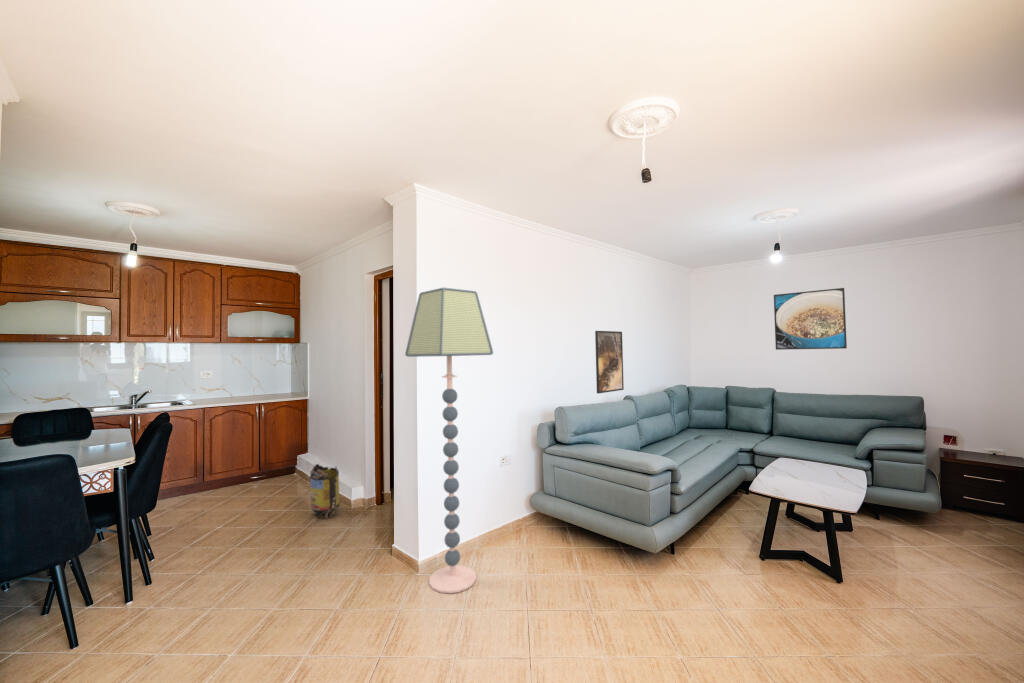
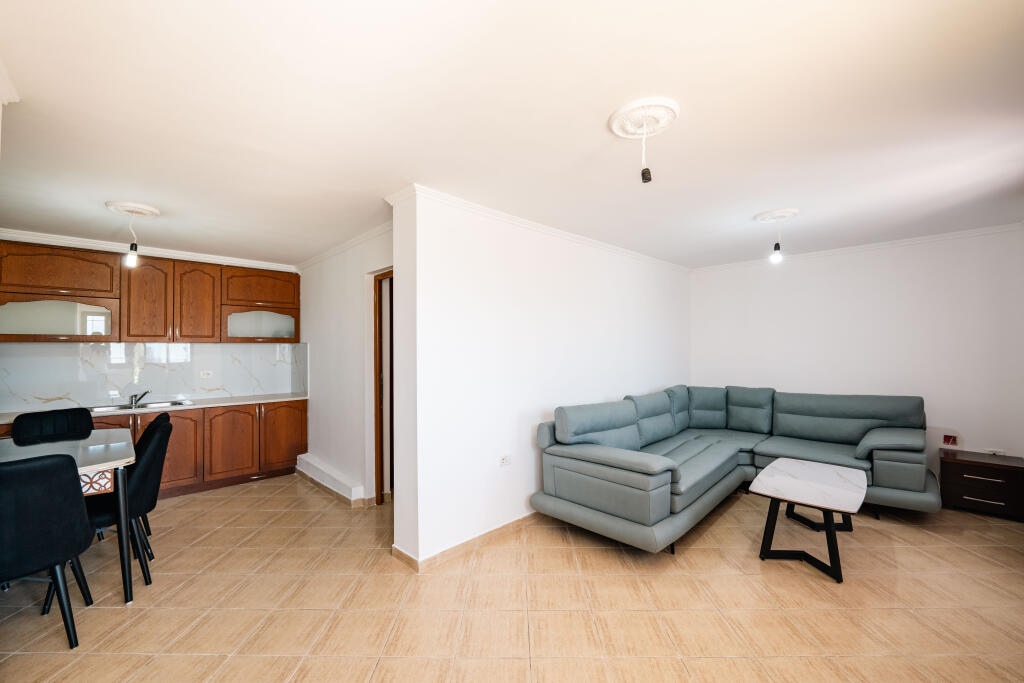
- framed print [773,287,848,351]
- floor lamp [404,287,494,594]
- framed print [594,330,625,394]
- trash can [309,463,341,519]
